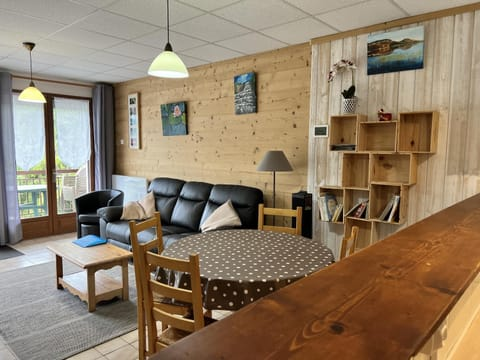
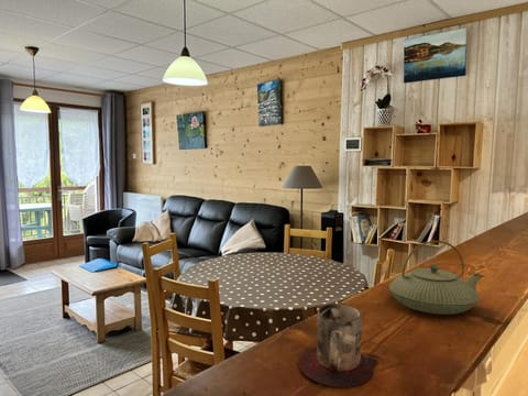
+ teapot [388,240,484,316]
+ mug [297,302,374,388]
